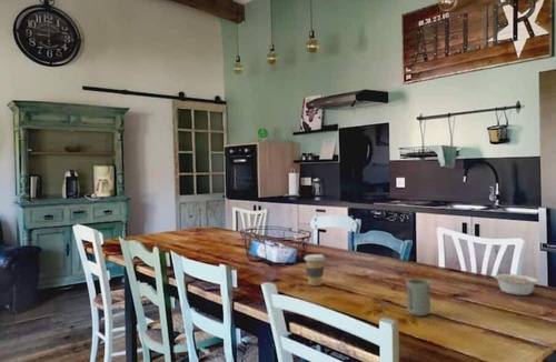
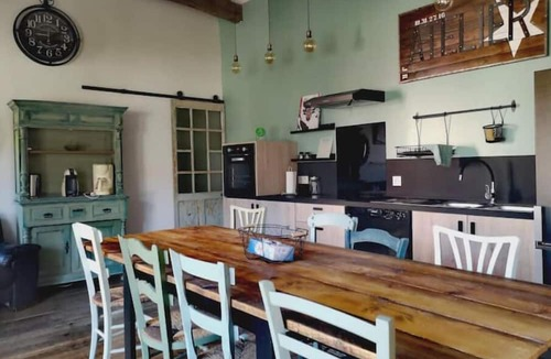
- coffee cup [302,253,326,286]
- cup [405,278,431,318]
- legume [494,273,539,296]
